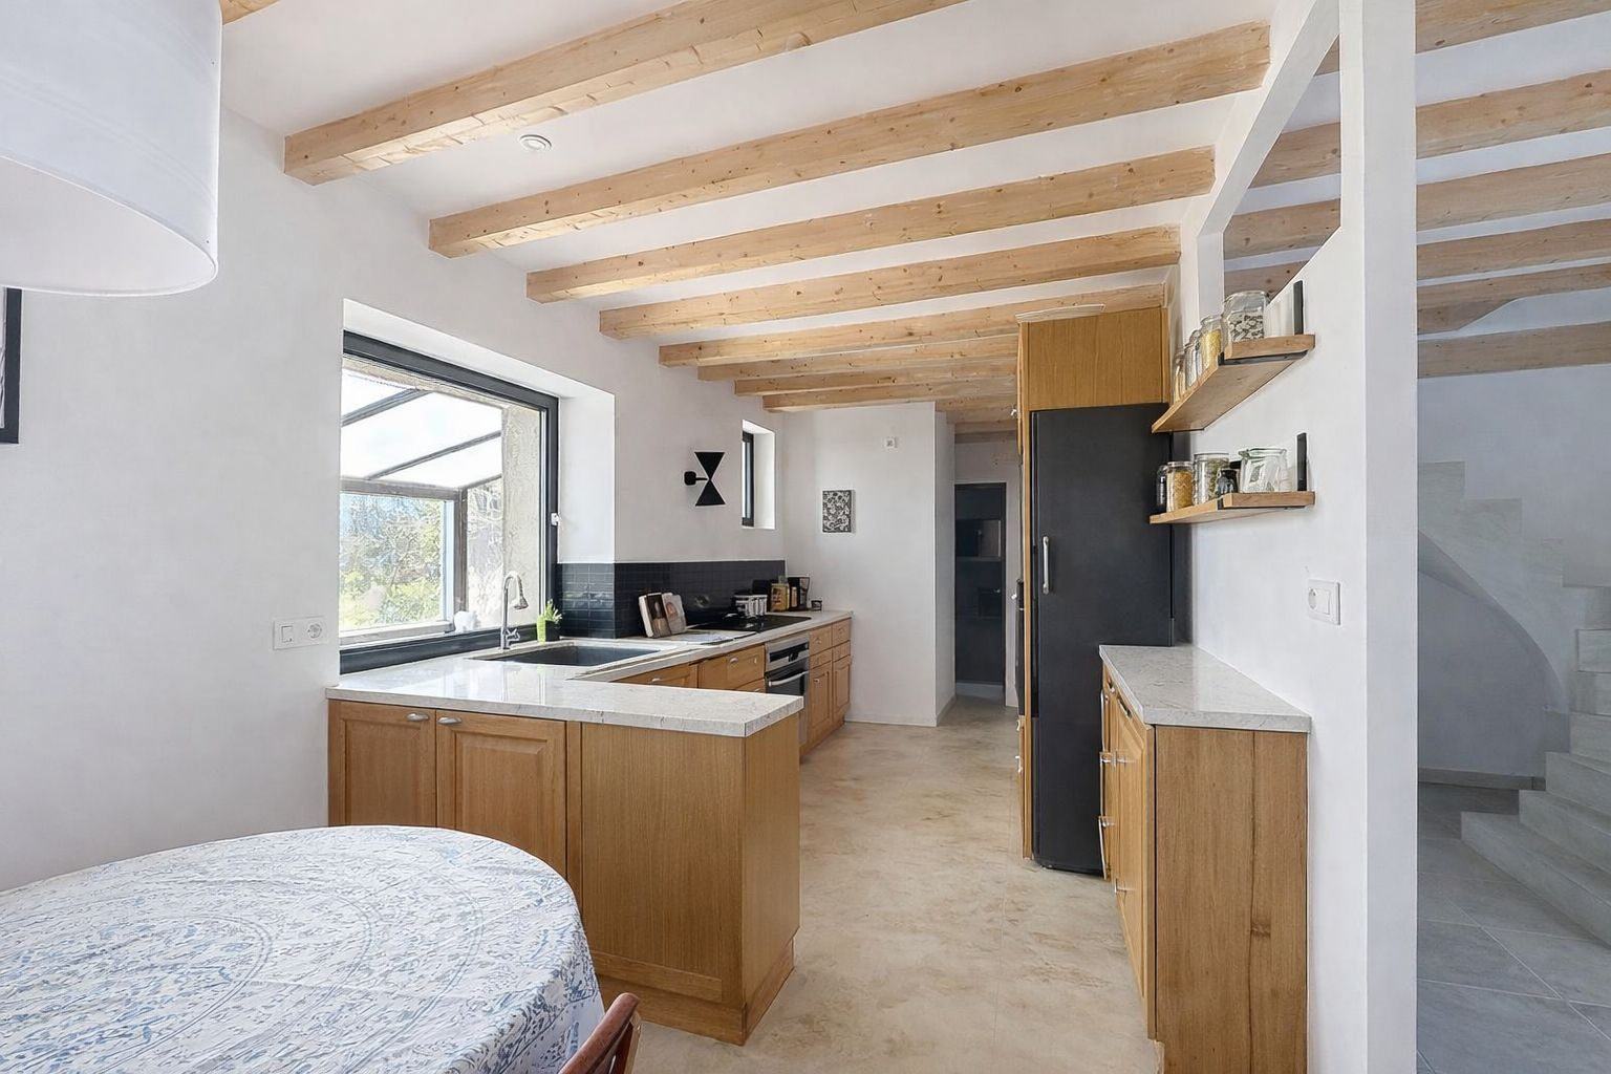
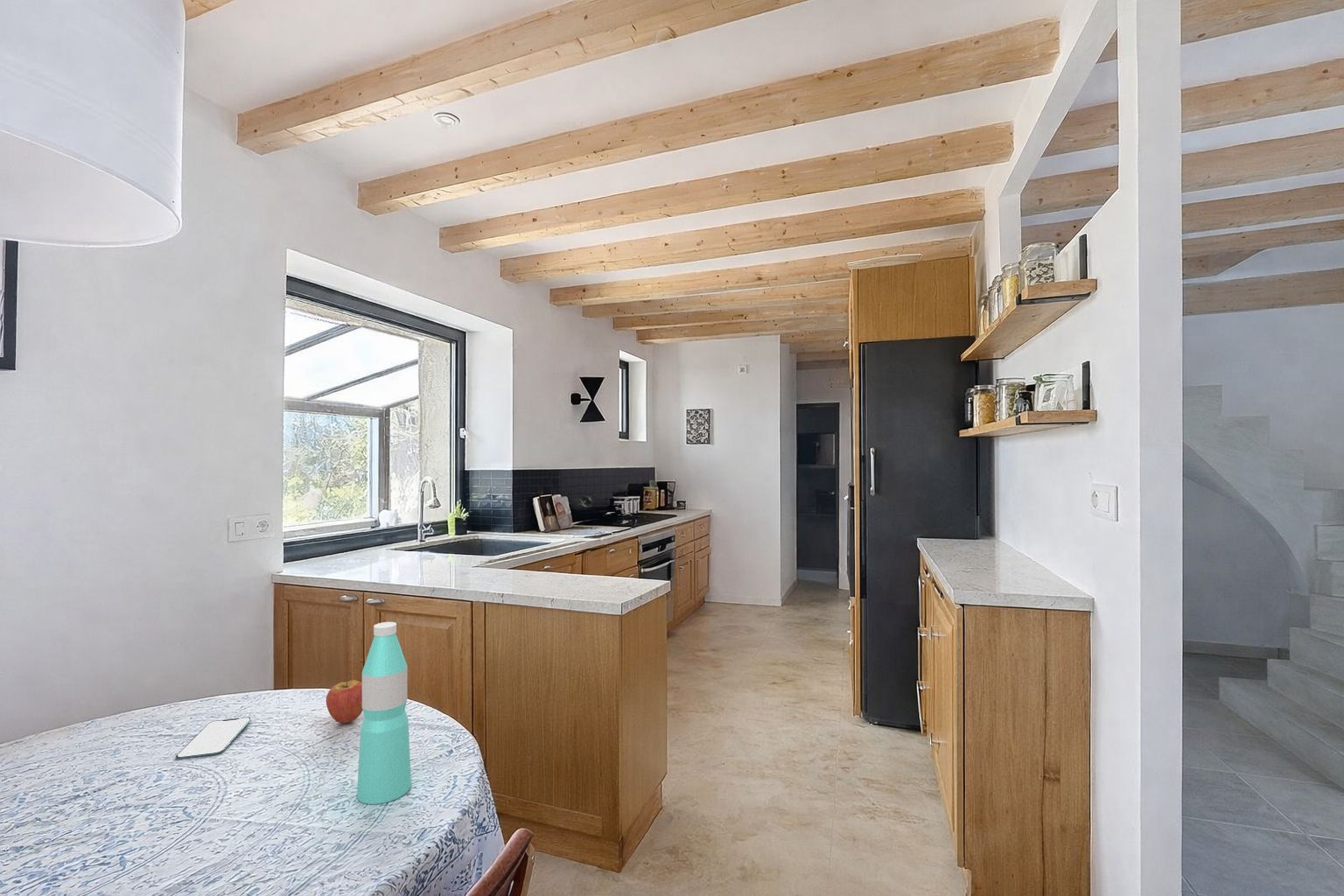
+ water bottle [356,621,412,805]
+ fruit [325,672,363,725]
+ smartphone [175,717,252,760]
